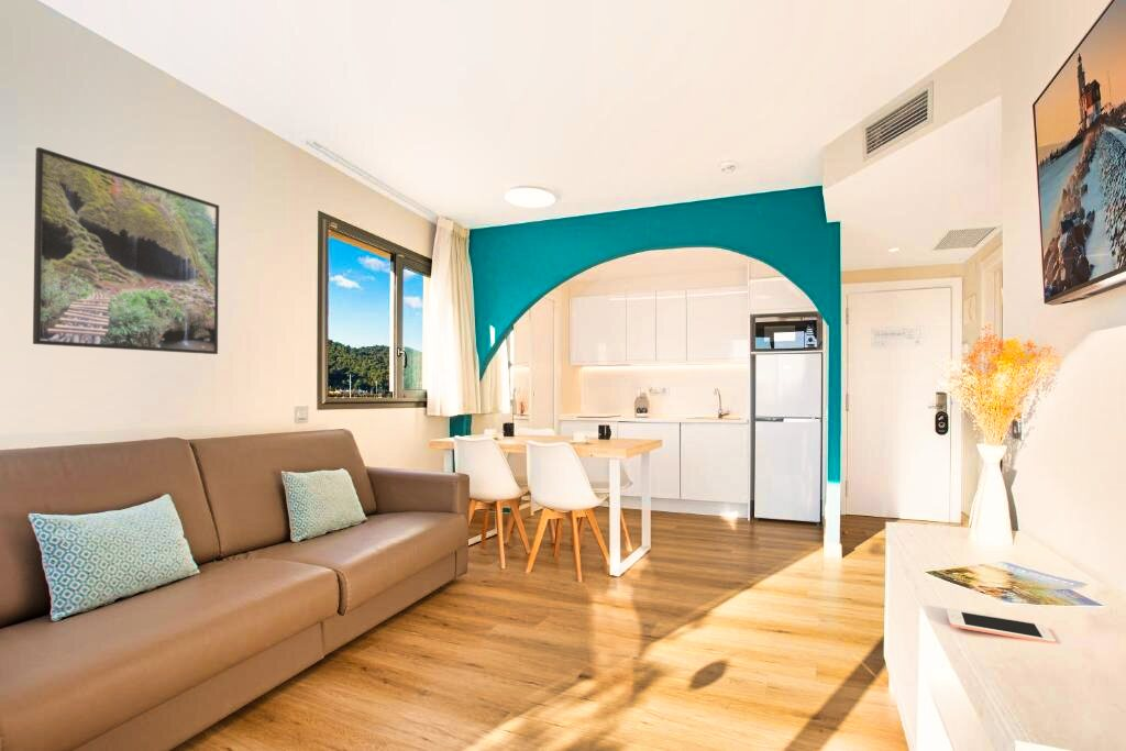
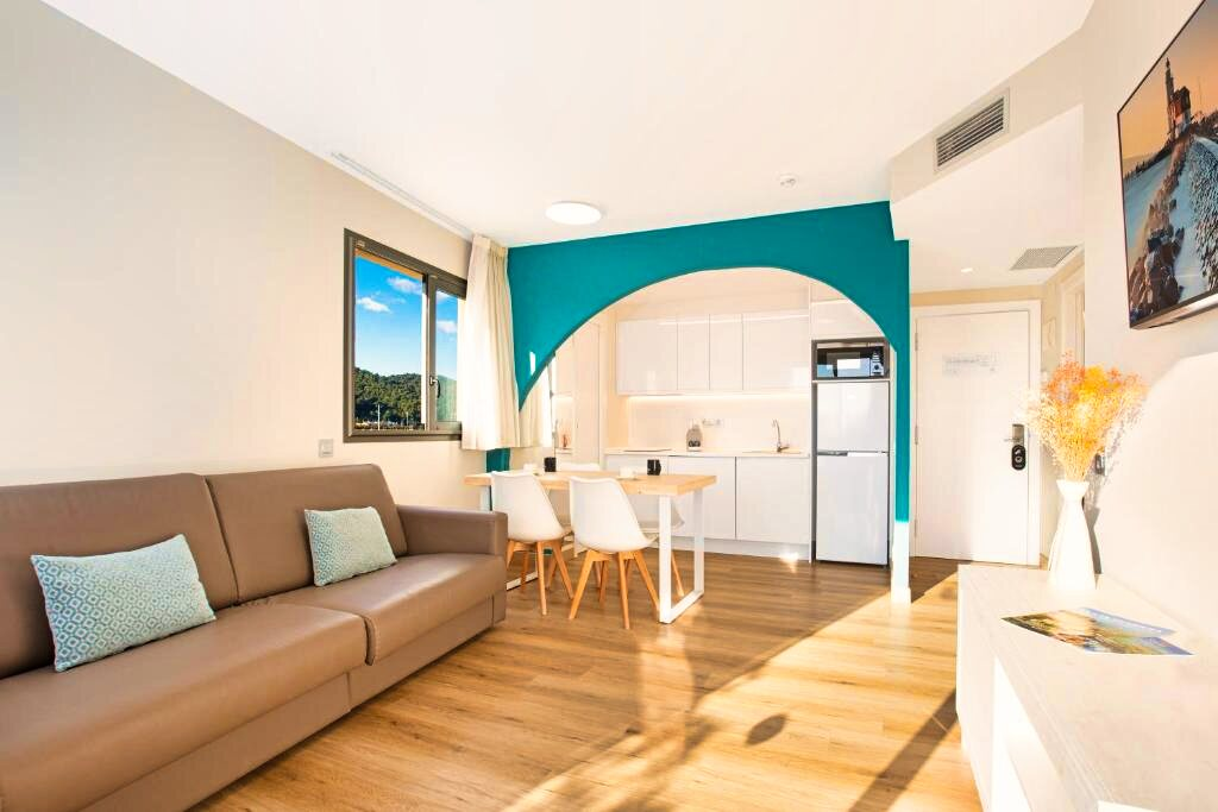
- cell phone [946,608,1057,644]
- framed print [32,146,220,355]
